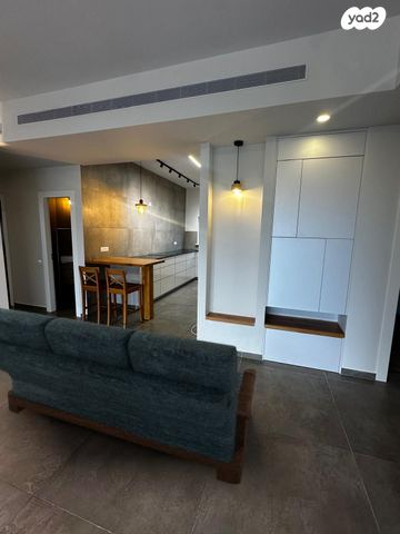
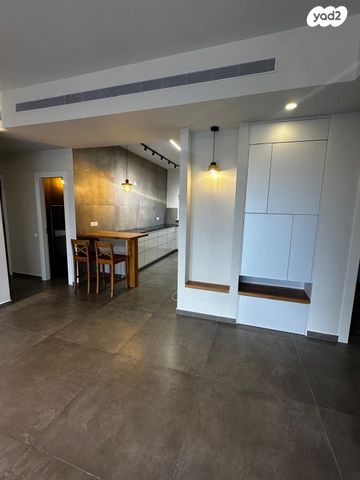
- sofa [0,307,257,485]
